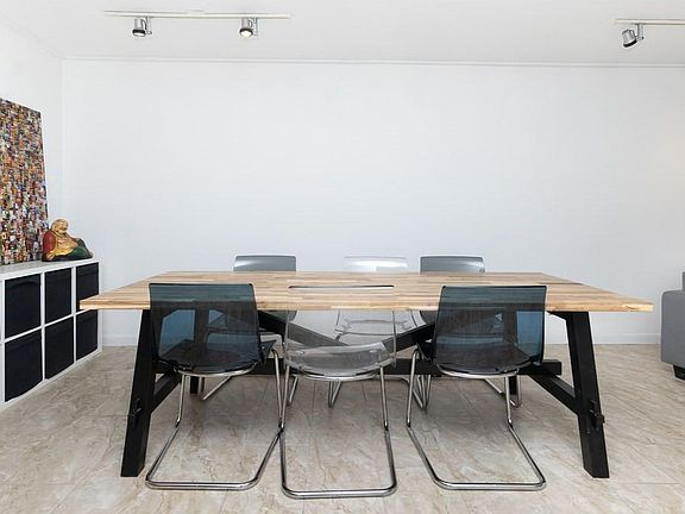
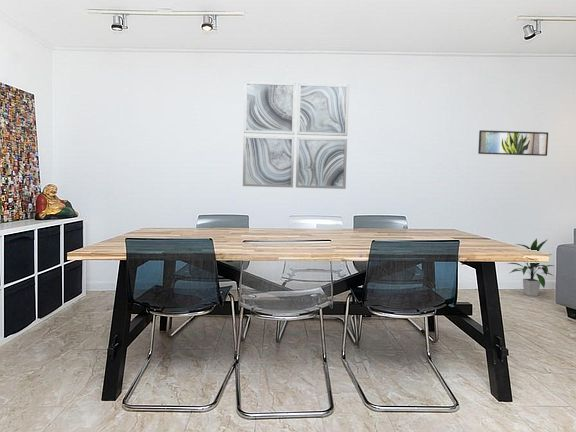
+ indoor plant [506,238,554,297]
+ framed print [477,129,549,157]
+ wall art [242,80,350,190]
